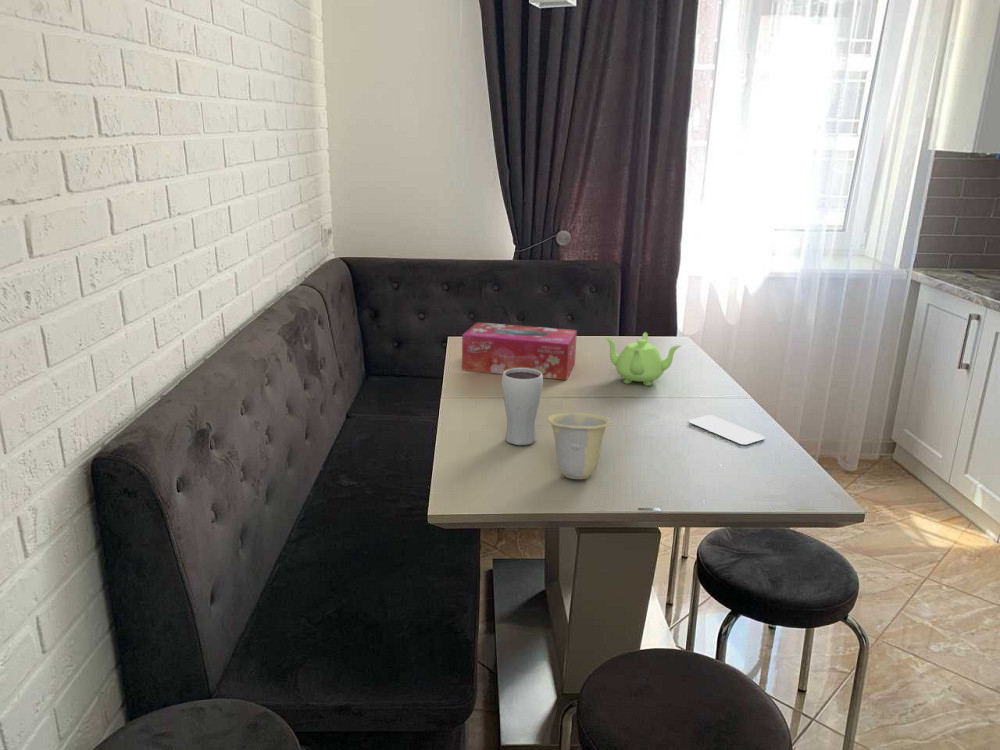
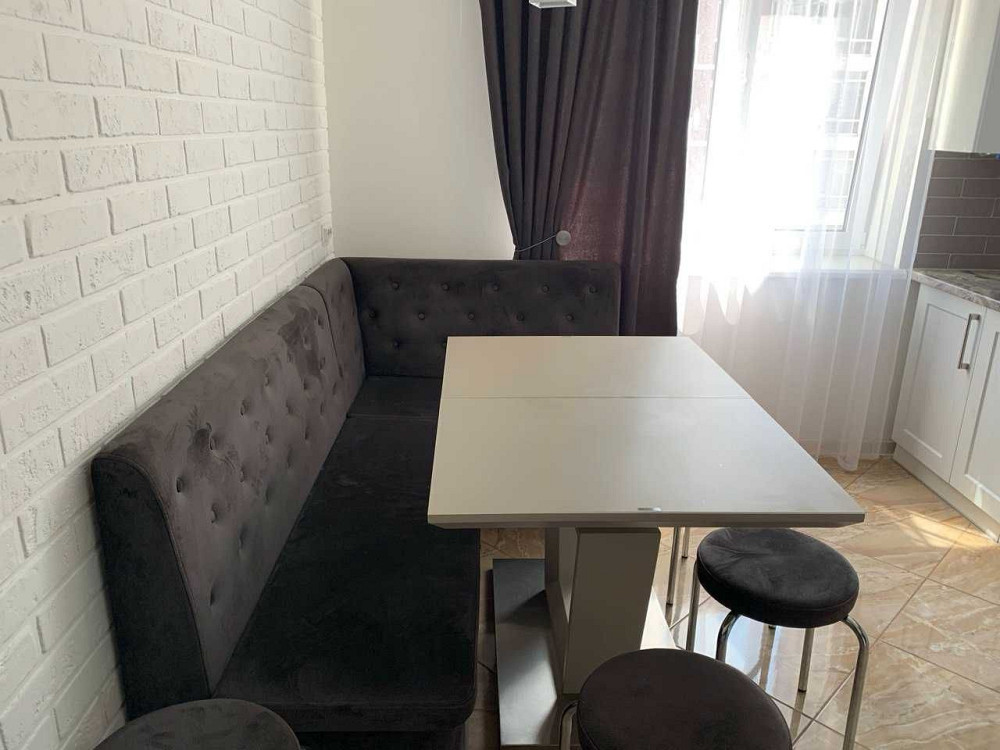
- teapot [604,331,682,387]
- tissue box [461,321,578,381]
- cup [546,412,612,480]
- drinking glass [501,368,544,446]
- smartphone [688,414,766,446]
